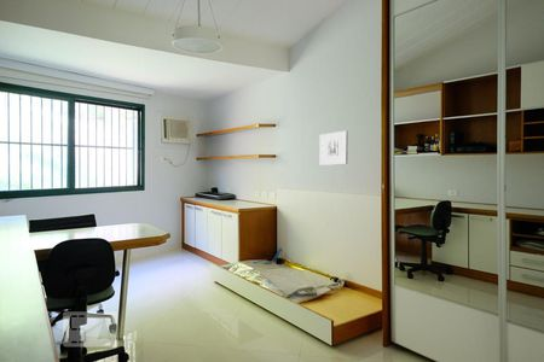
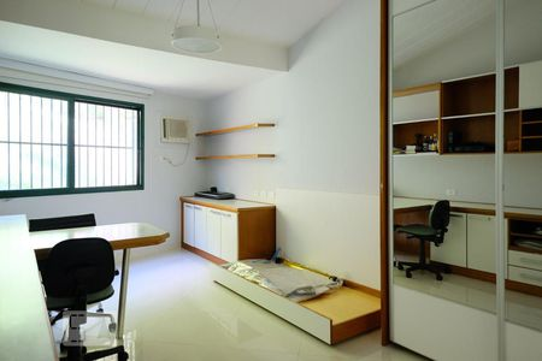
- wall art [318,130,348,167]
